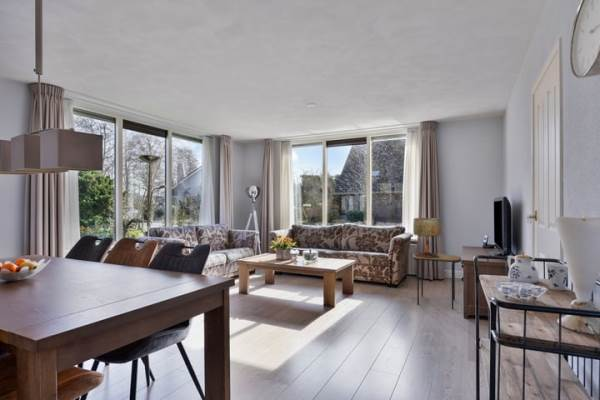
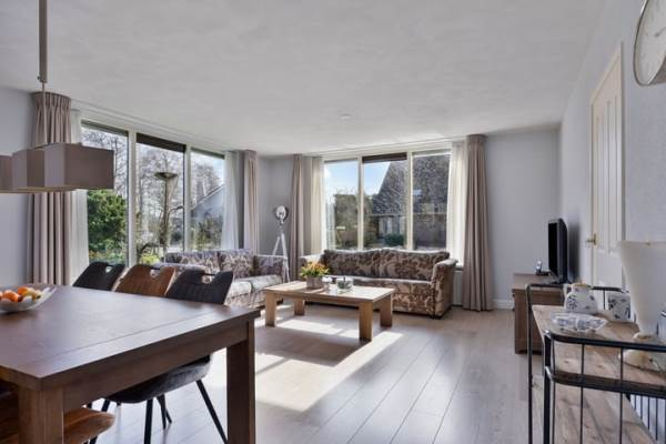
- table lamp [412,217,442,258]
- side table [411,253,462,310]
